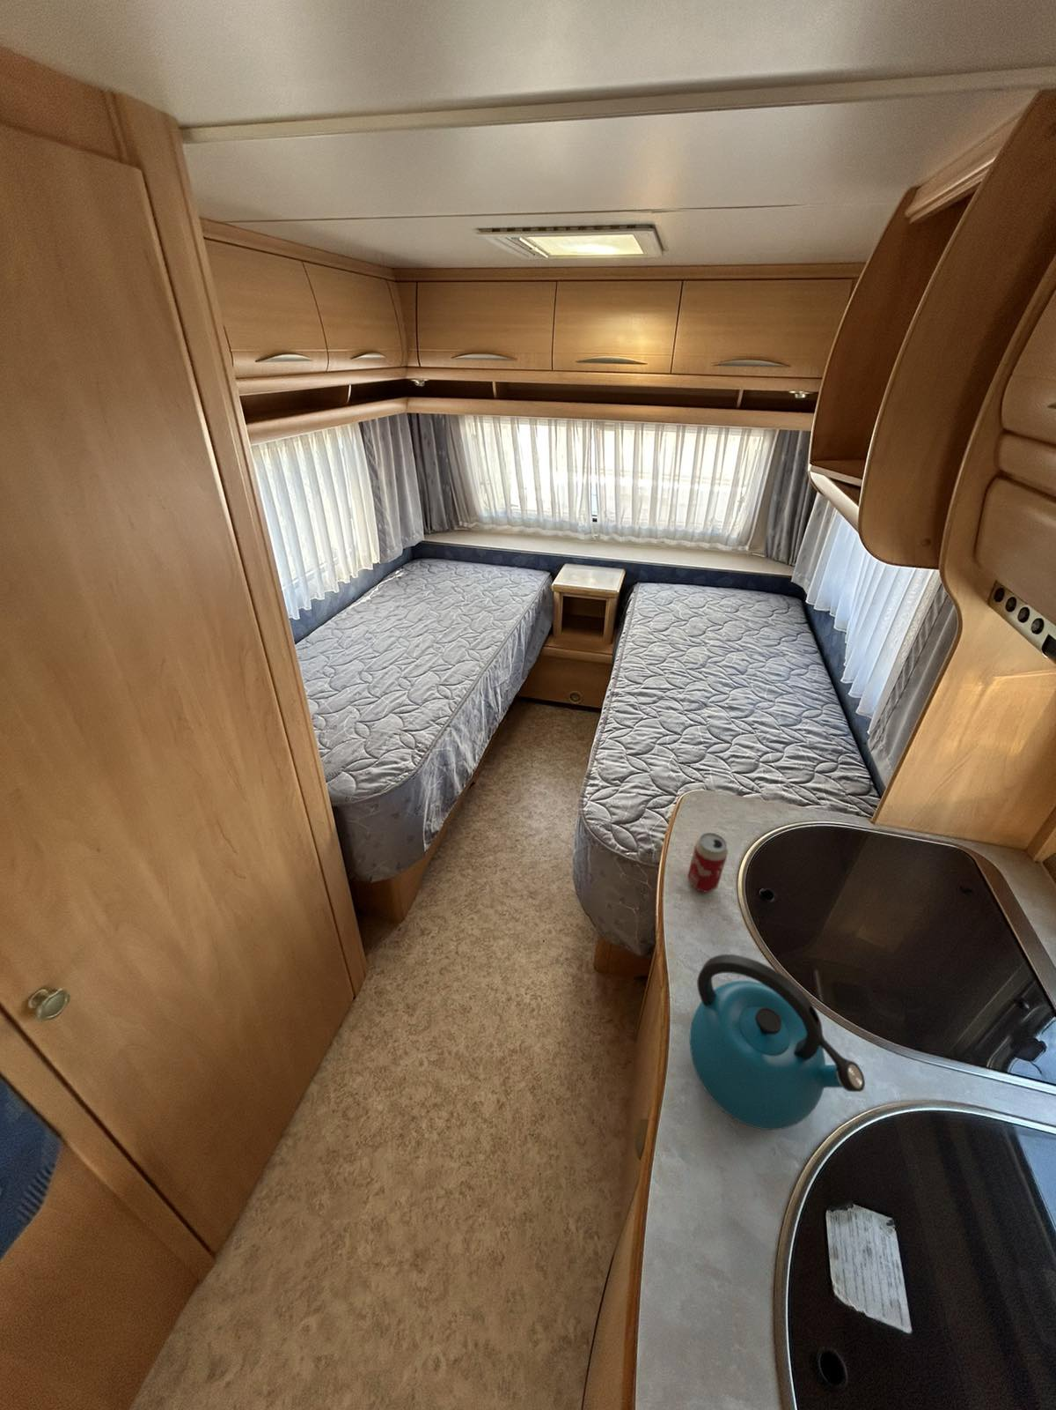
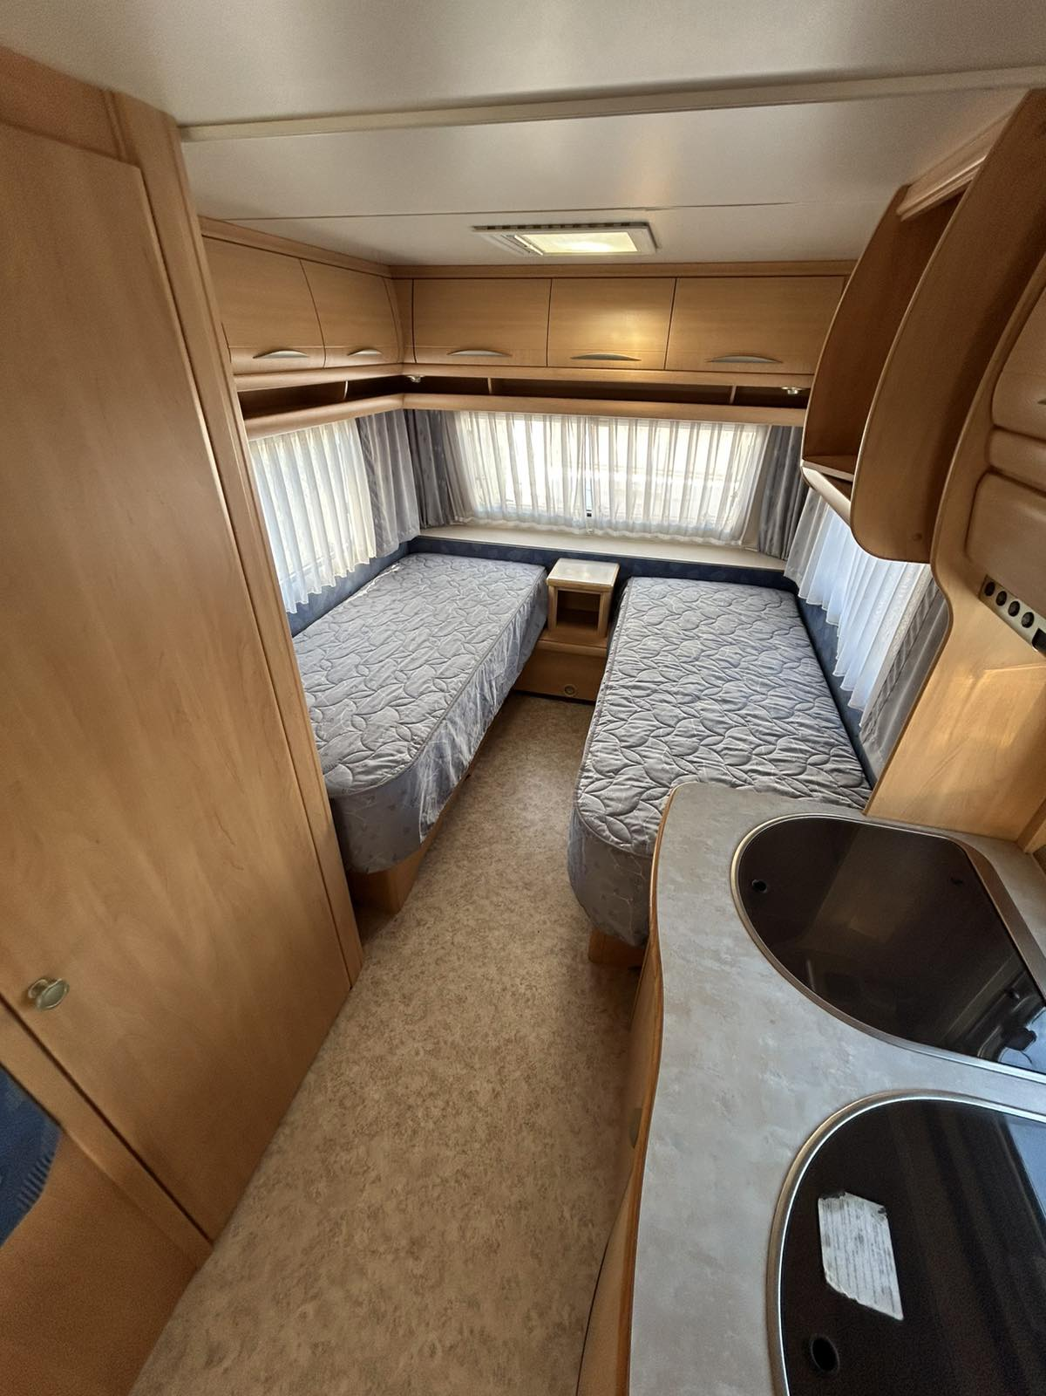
- beverage can [687,832,729,894]
- kettle [689,954,866,1130]
